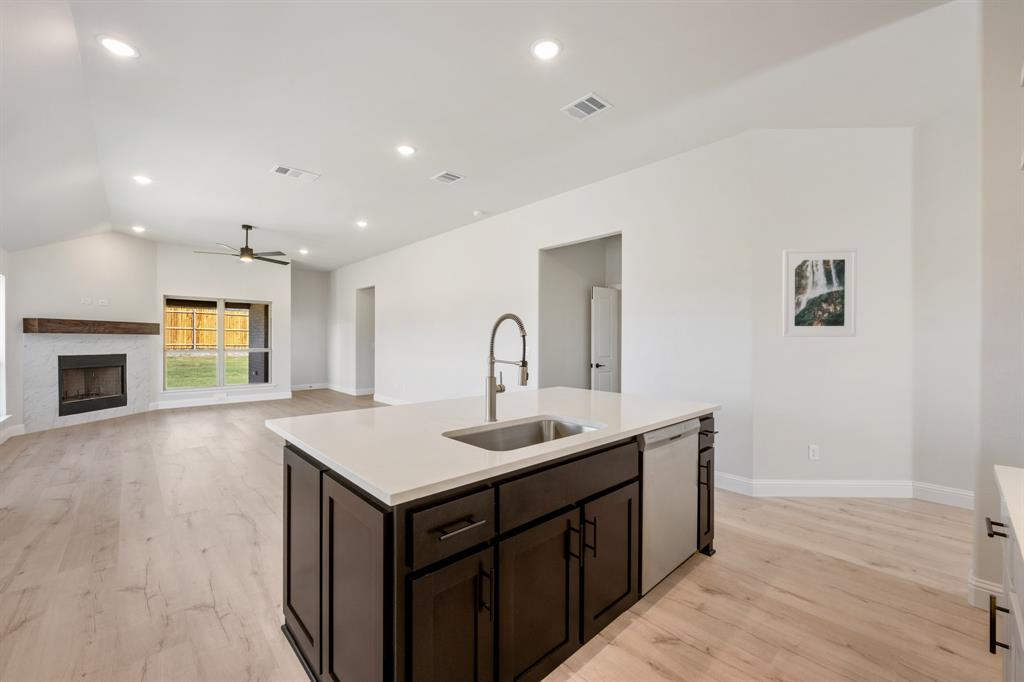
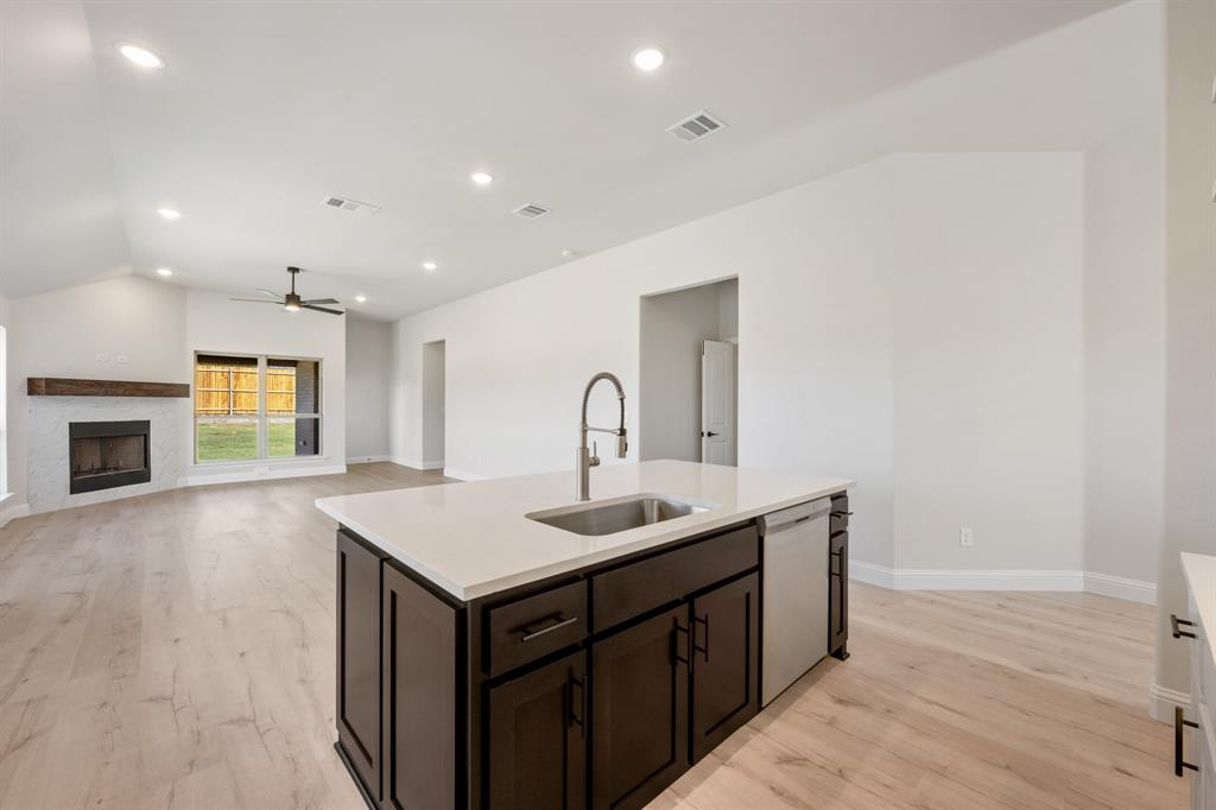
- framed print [781,247,858,338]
